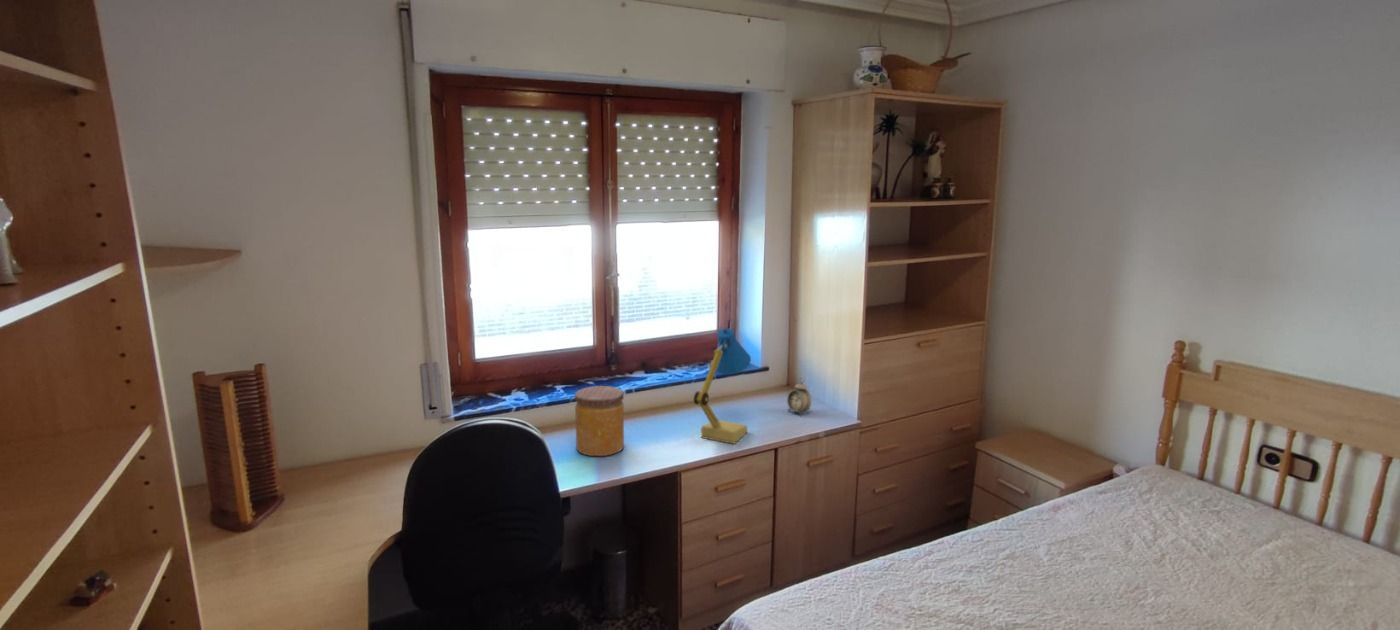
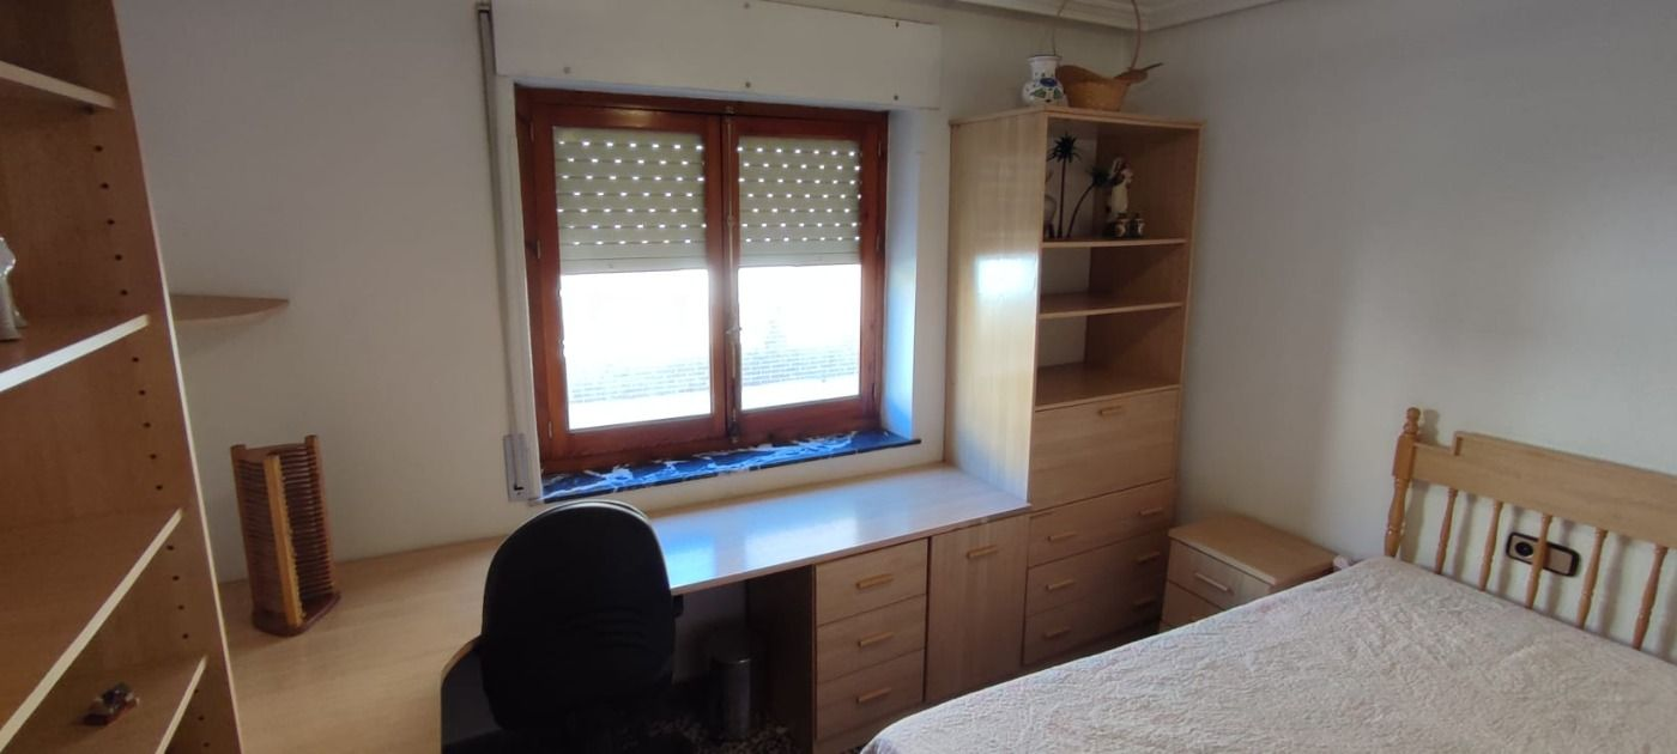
- jar [574,385,625,457]
- alarm clock [786,377,812,417]
- desk lamp [693,327,752,445]
